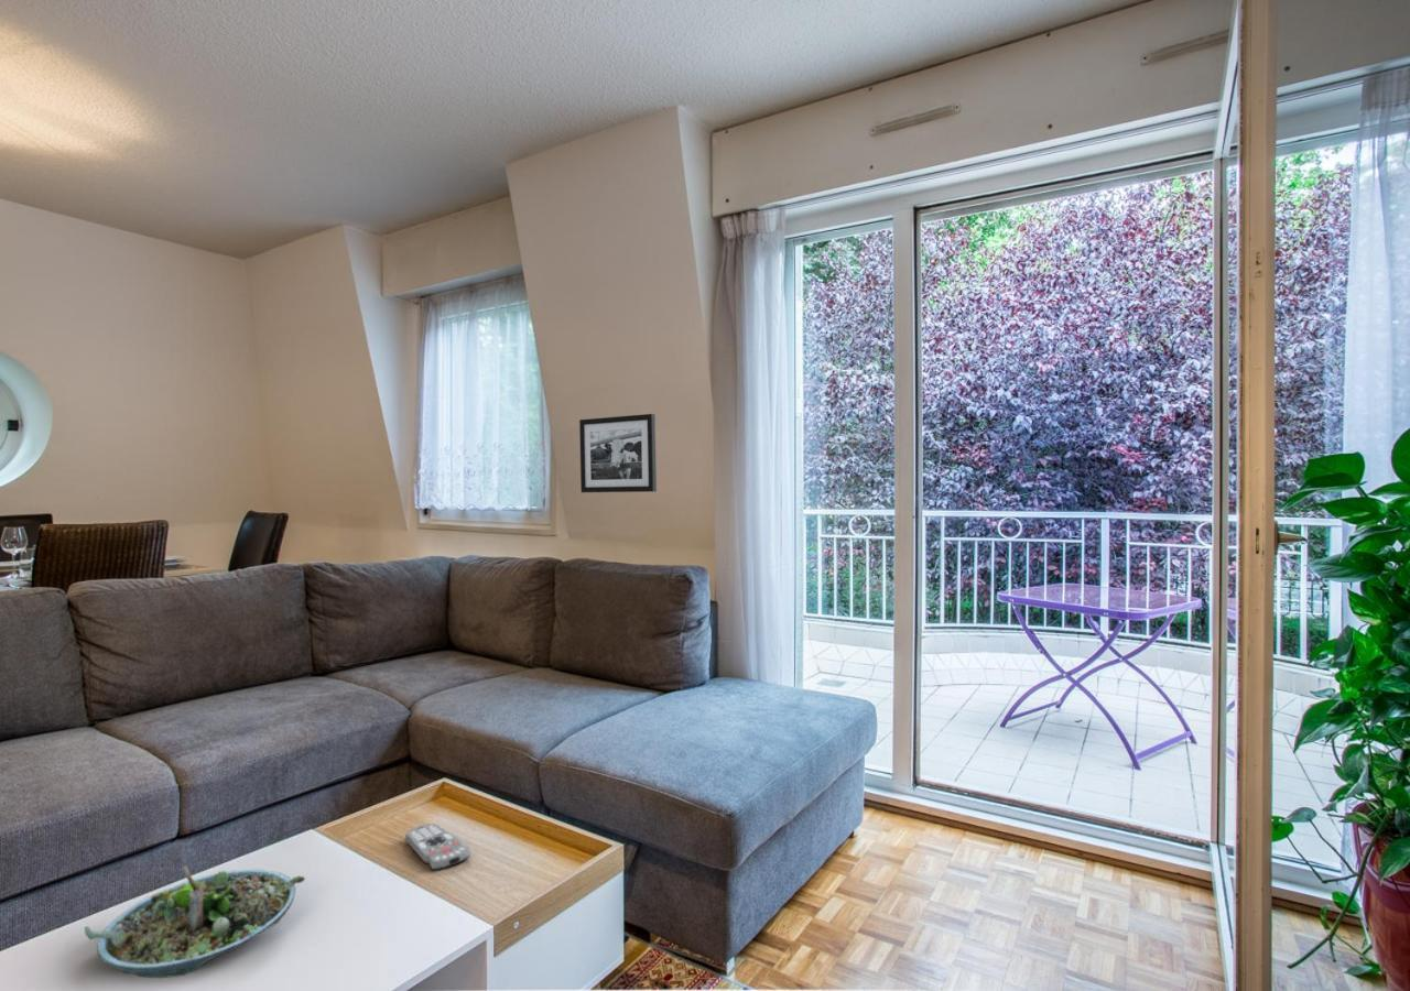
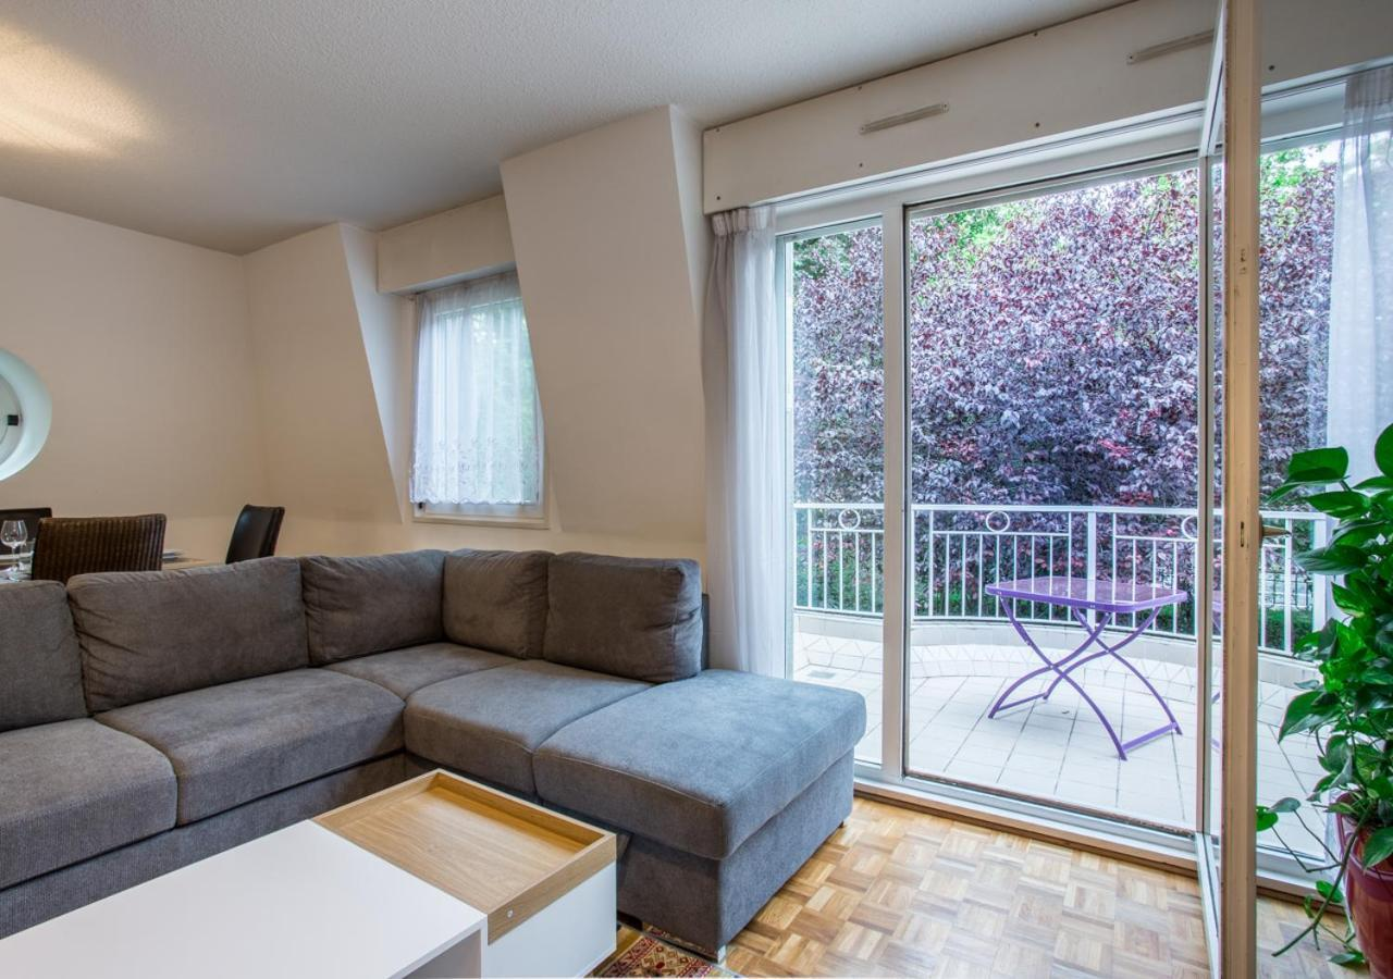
- succulent planter [84,864,306,979]
- picture frame [578,413,658,493]
- remote control [404,823,473,871]
